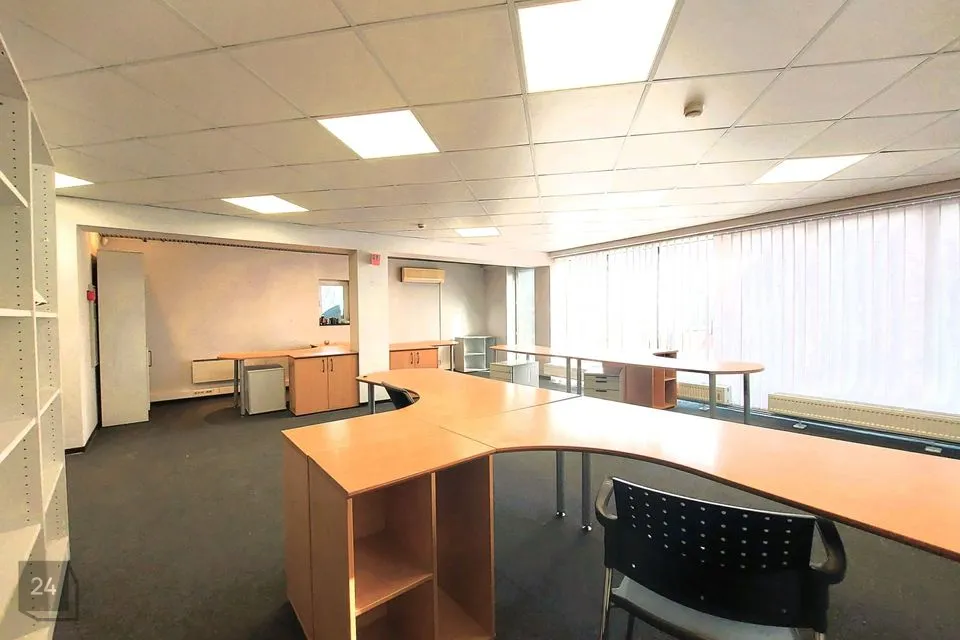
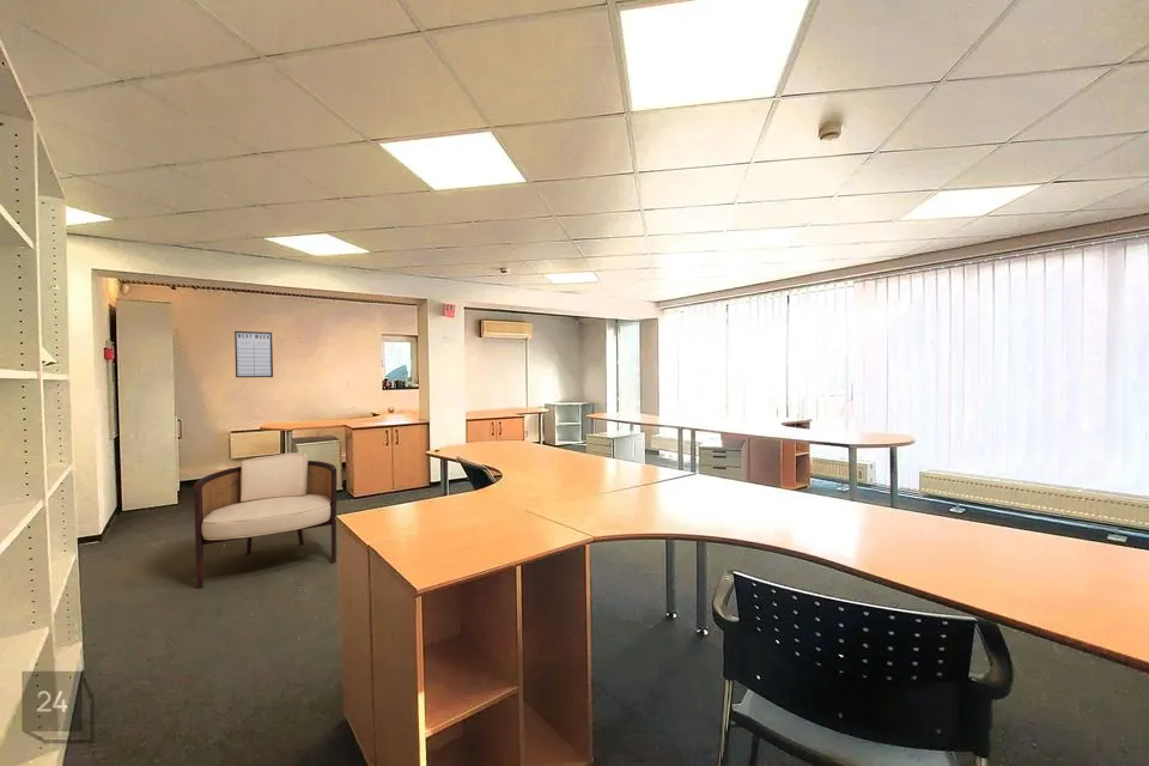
+ writing board [233,330,274,378]
+ armchair [193,452,338,590]
